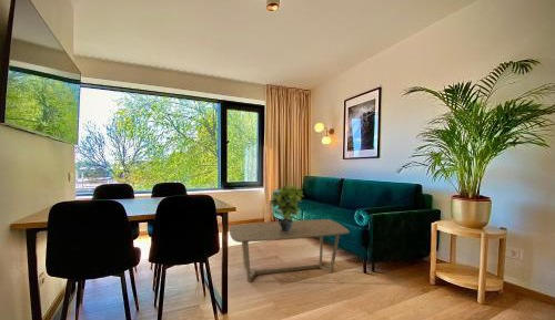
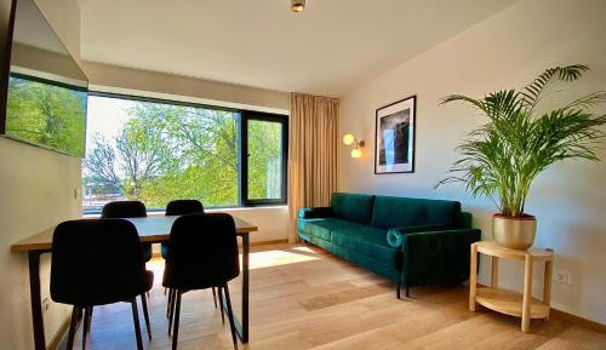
- potted plant [269,182,305,233]
- coffee table [229,218,351,283]
